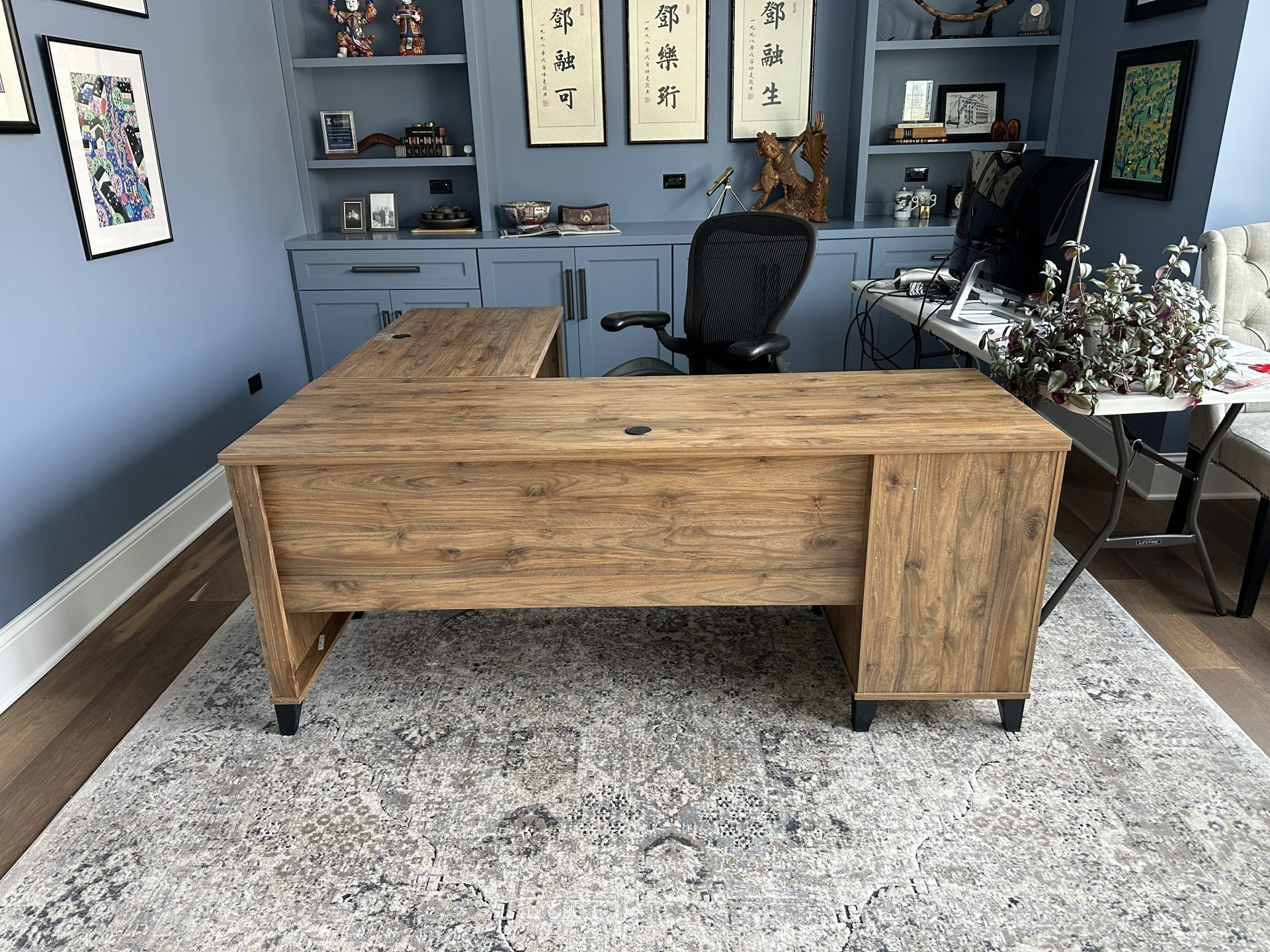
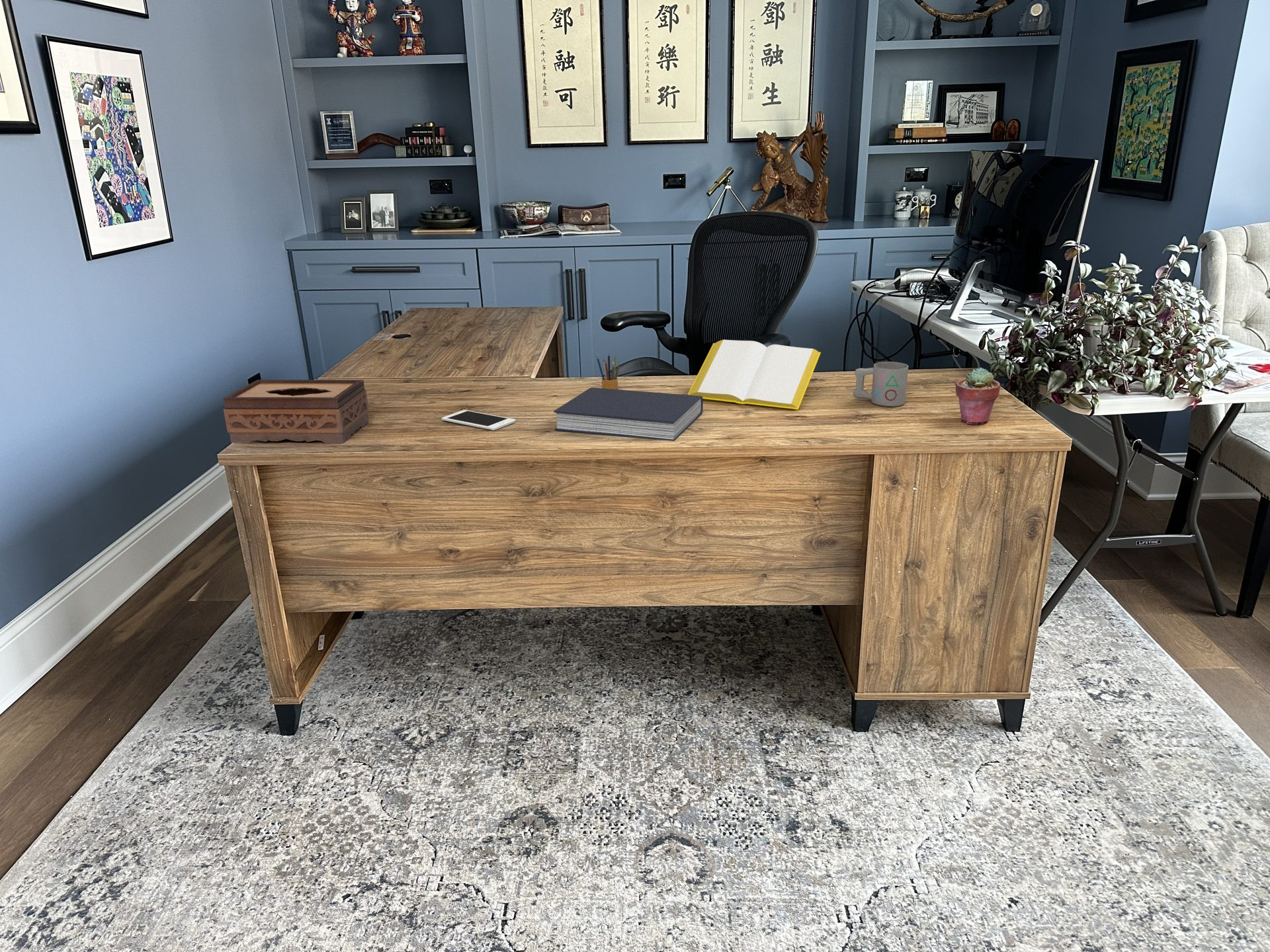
+ potted succulent [954,367,1001,425]
+ mug [853,361,909,407]
+ cell phone [441,409,517,431]
+ notepad [687,339,822,410]
+ tissue box [222,379,370,444]
+ pencil box [596,353,620,389]
+ book [553,387,704,442]
